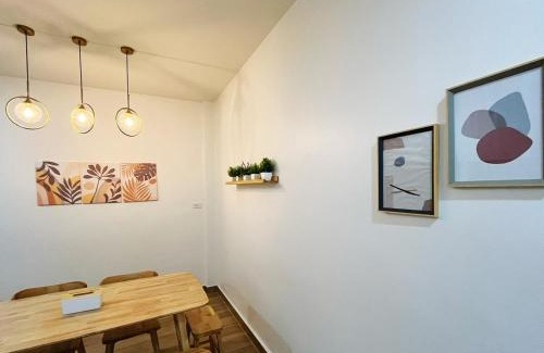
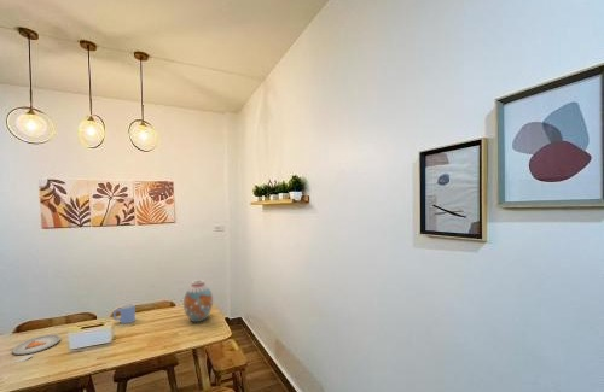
+ vase [182,279,214,323]
+ dinner plate [10,333,62,364]
+ mug [112,302,137,324]
